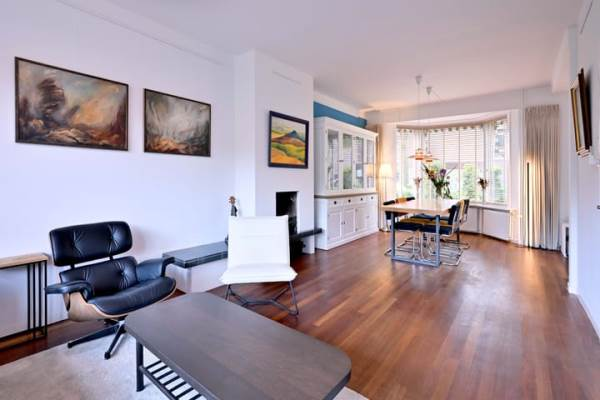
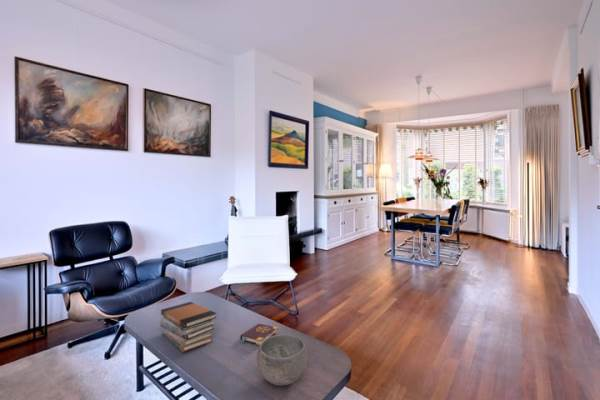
+ book stack [159,301,217,353]
+ book [239,323,279,346]
+ bowl [256,333,308,386]
